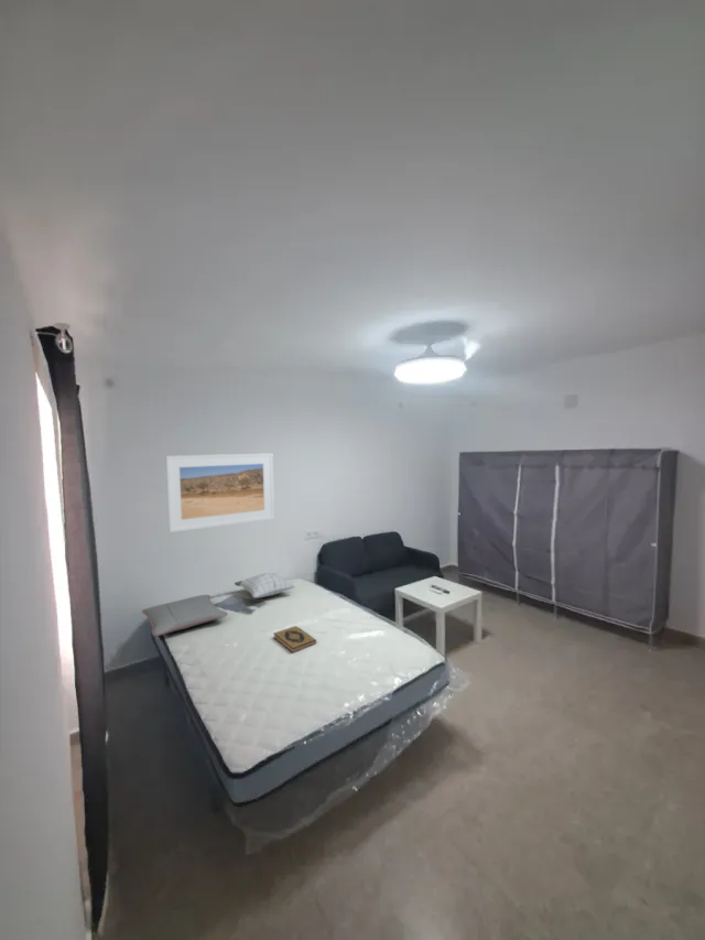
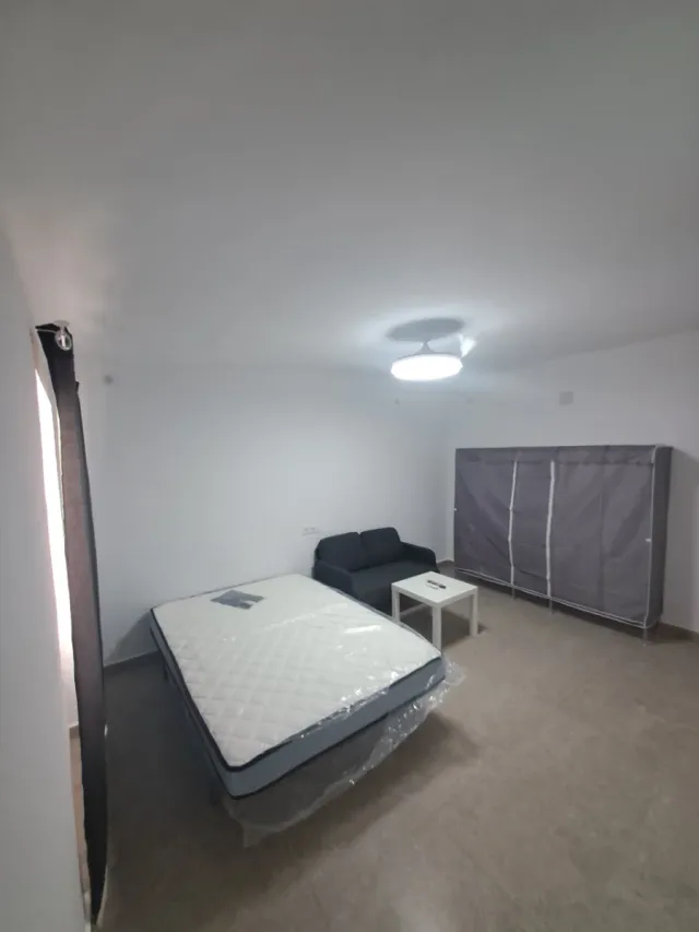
- pillow [234,572,296,599]
- pillow [141,594,229,637]
- hardback book [272,625,317,655]
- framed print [165,452,275,533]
